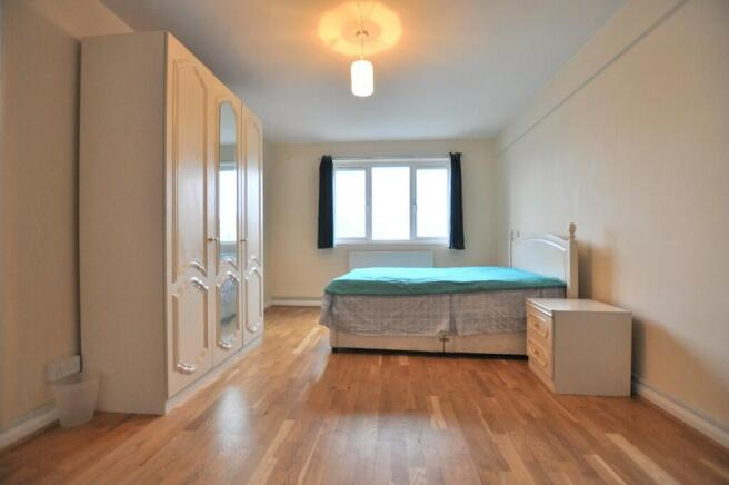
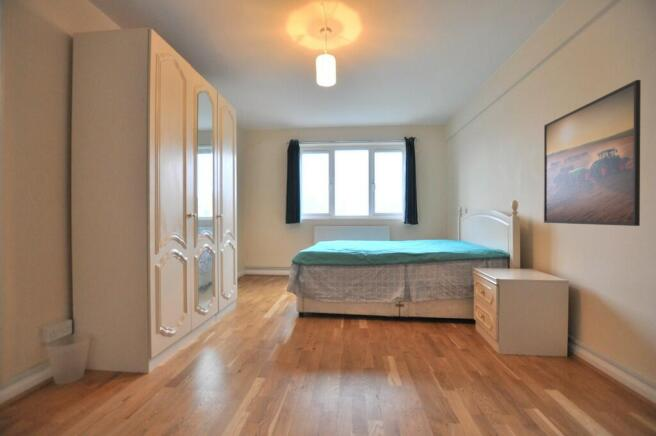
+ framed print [543,79,642,227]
